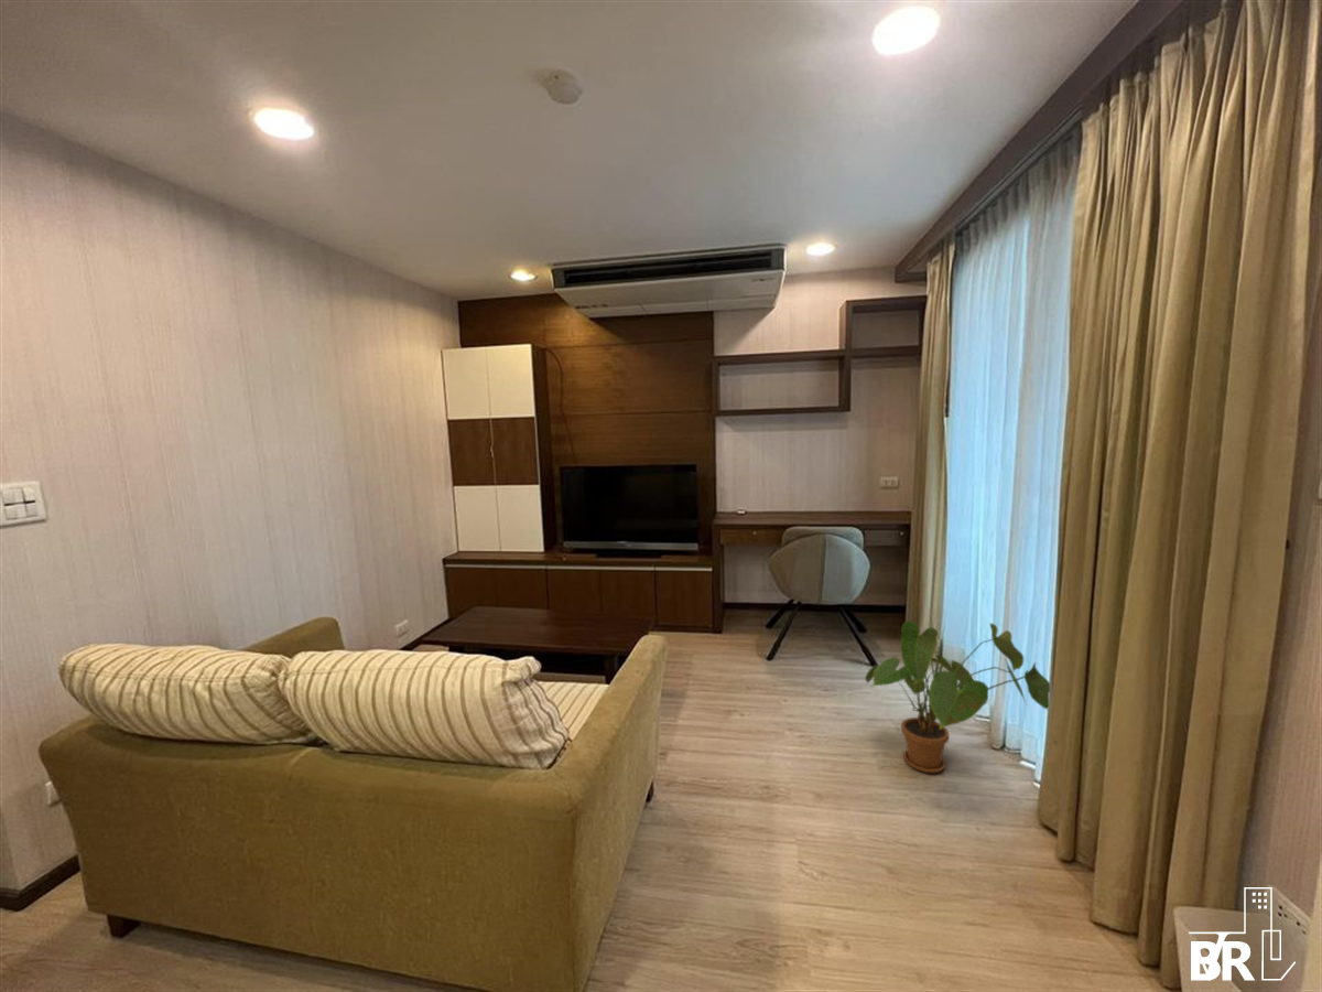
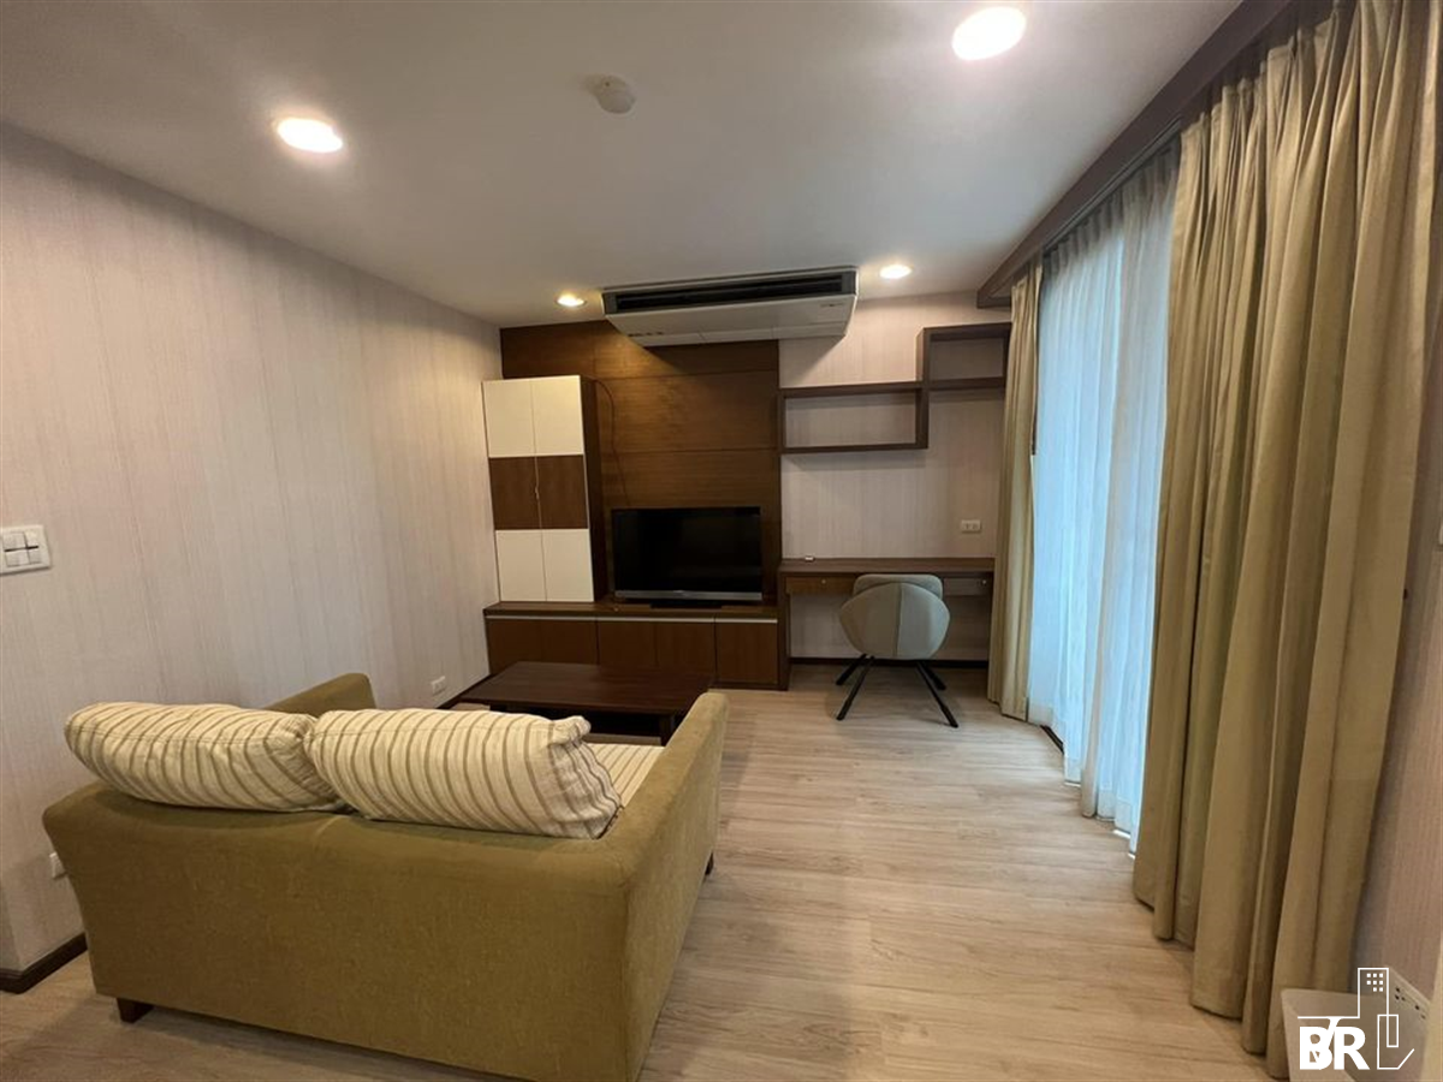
- house plant [864,619,1051,774]
